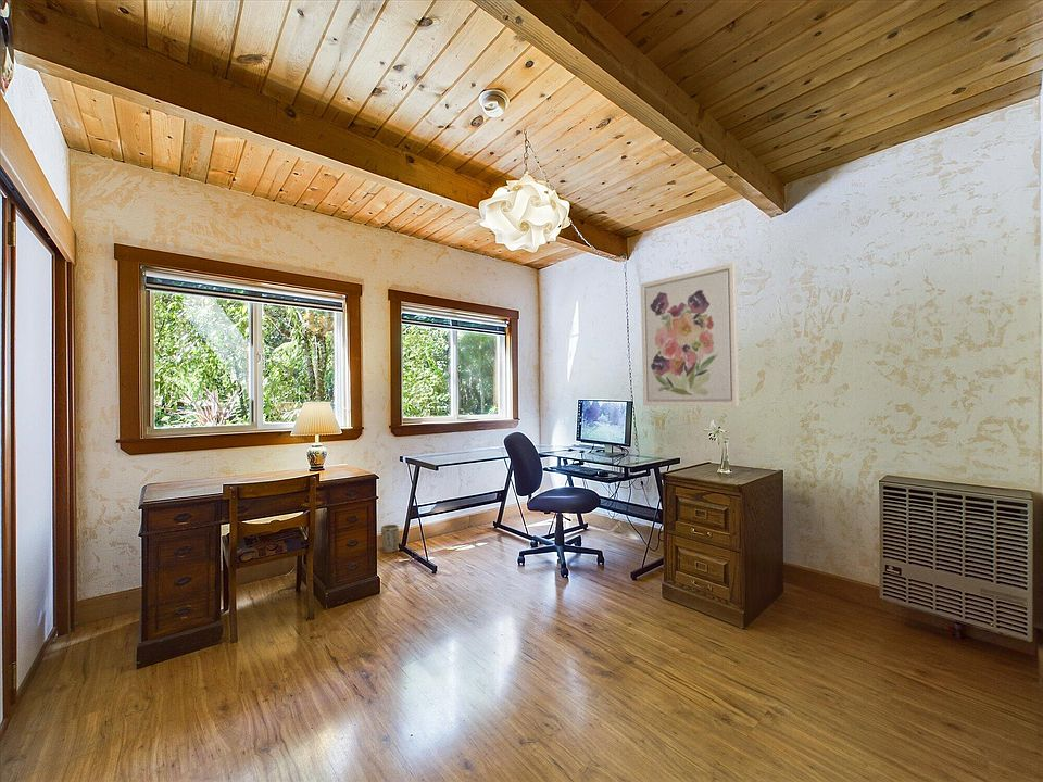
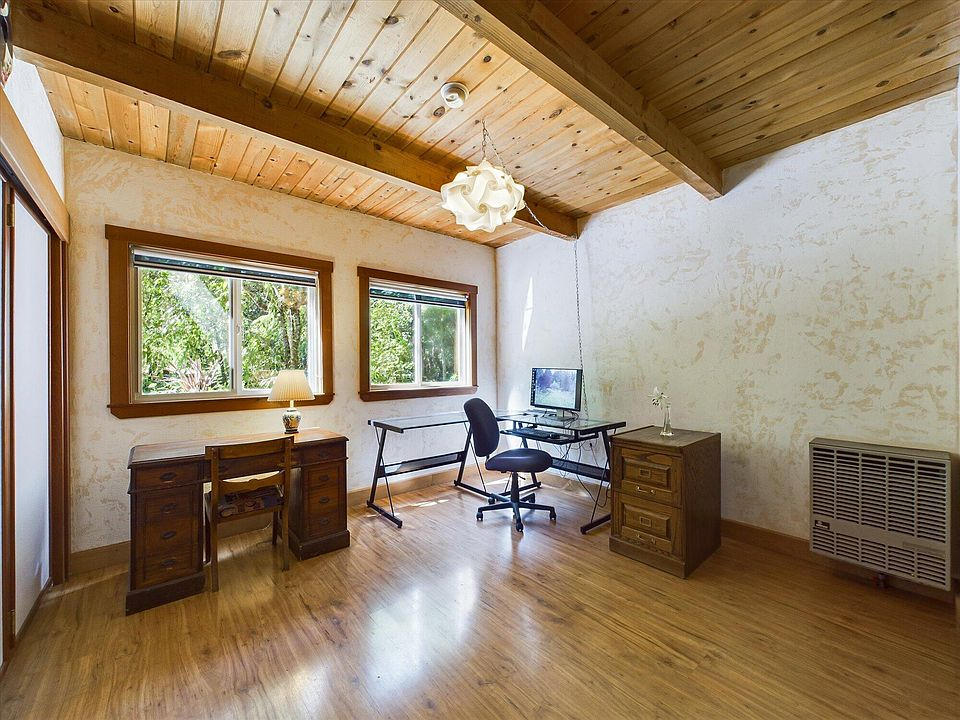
- plant pot [380,524,400,554]
- wall art [640,262,740,407]
